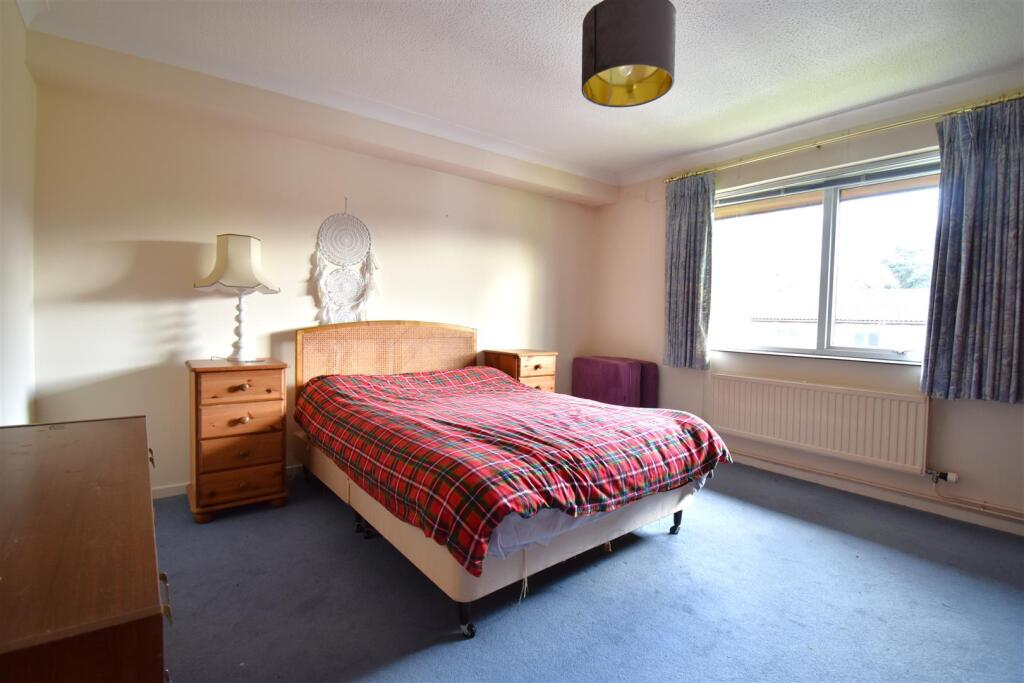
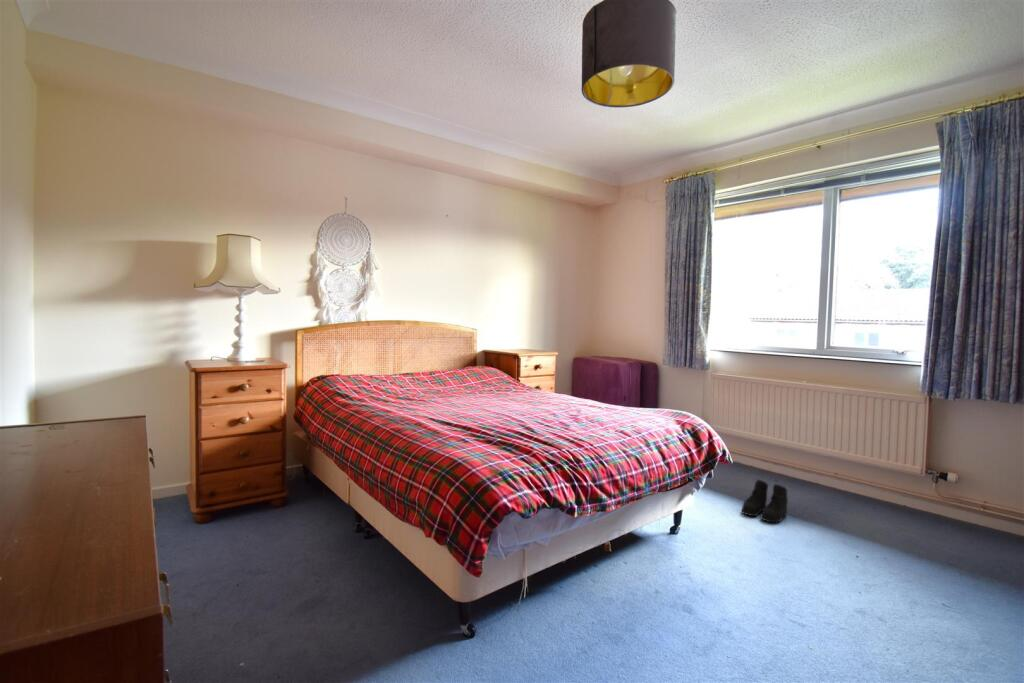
+ boots [741,478,789,524]
